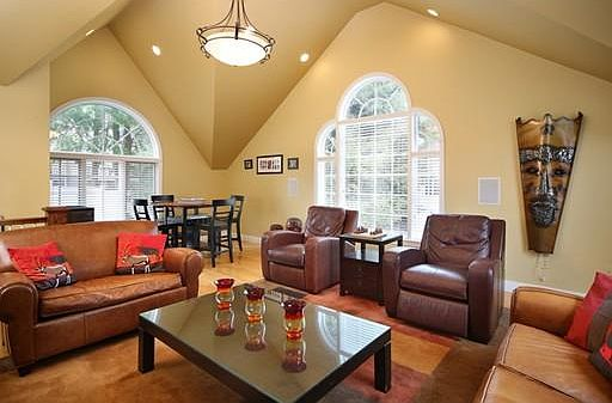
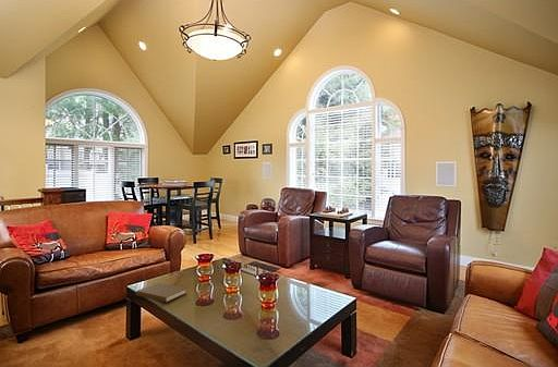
+ book [135,282,187,304]
